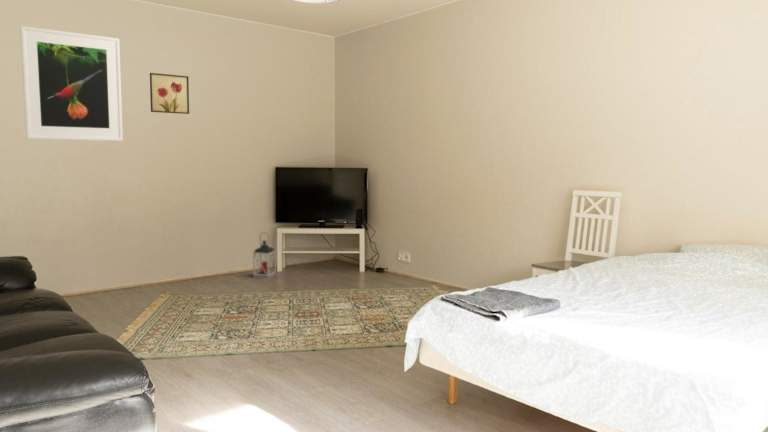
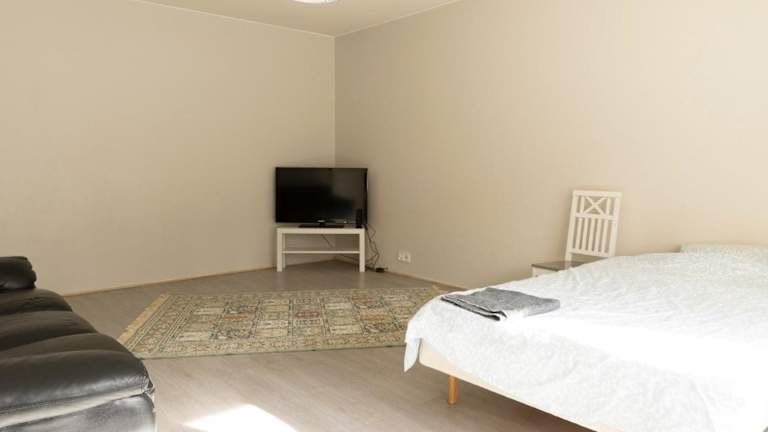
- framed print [19,25,124,142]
- lantern [252,231,276,279]
- wall art [149,72,190,115]
